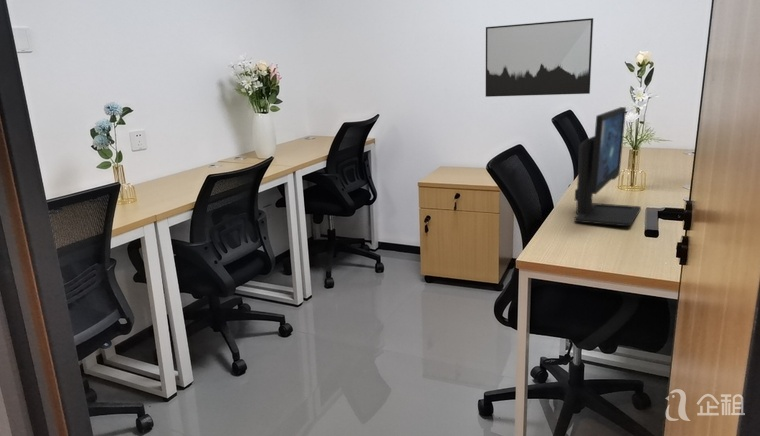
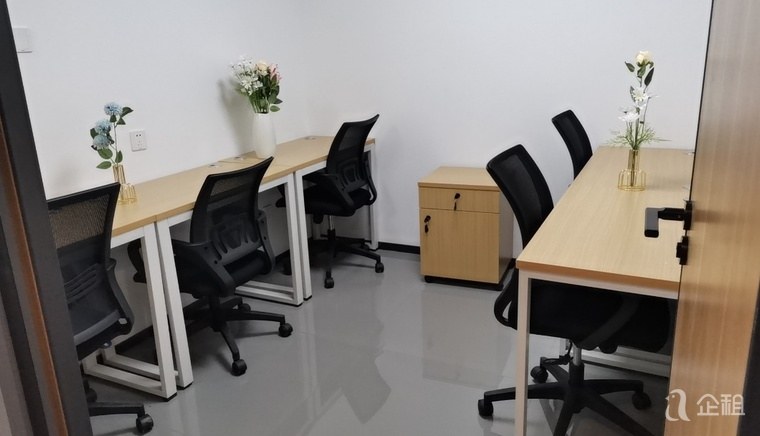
- computer monitor [573,106,642,227]
- wall art [485,17,594,98]
